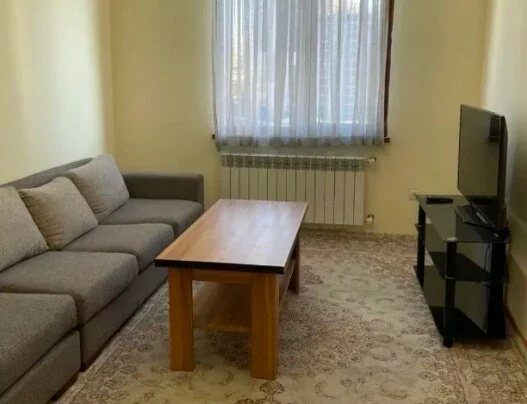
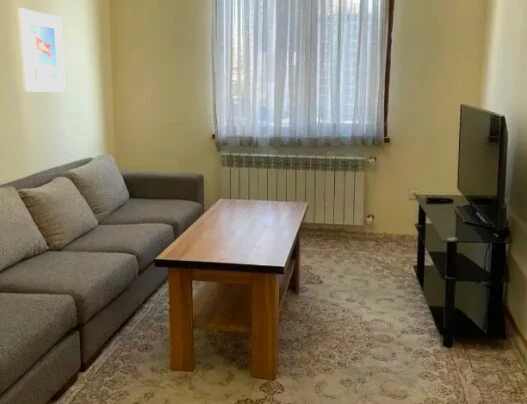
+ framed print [16,7,66,93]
